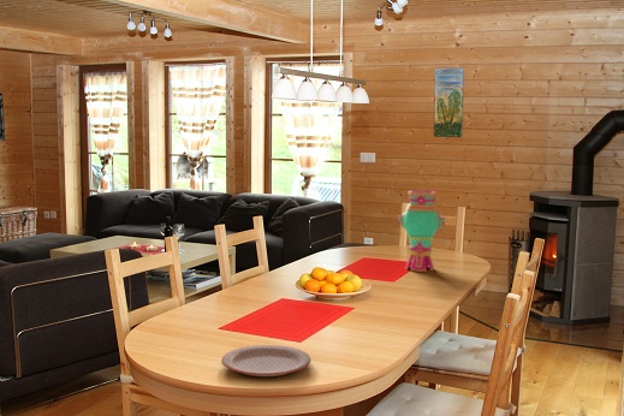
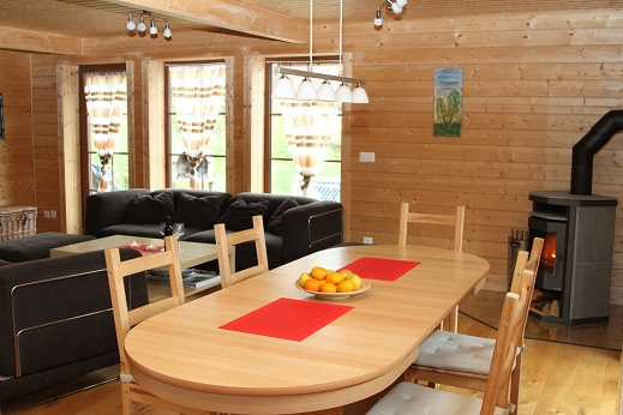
- decorative vase [397,189,446,273]
- plate [220,344,311,378]
